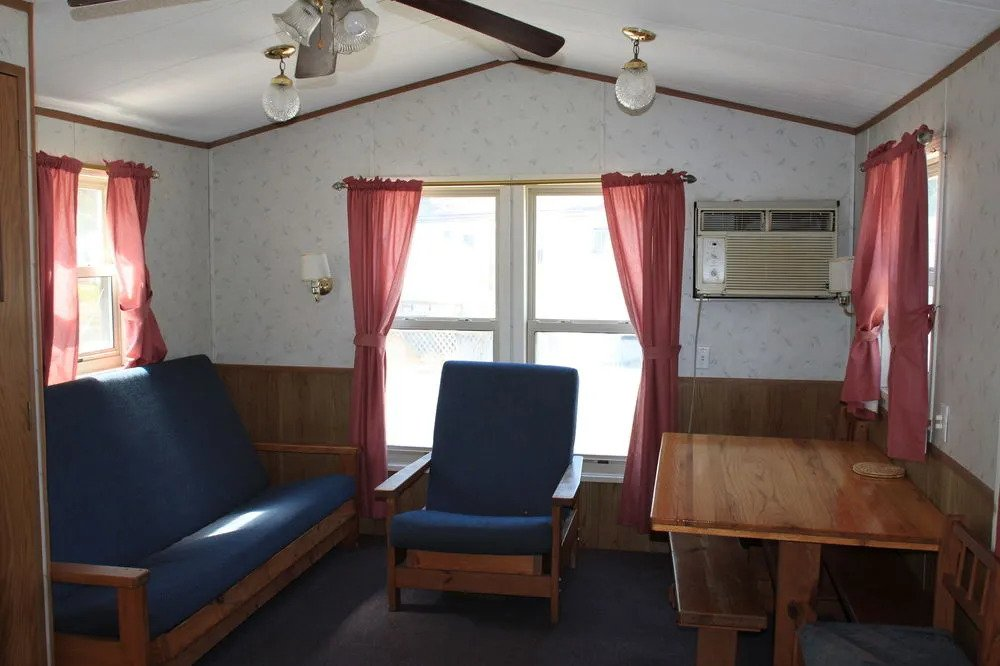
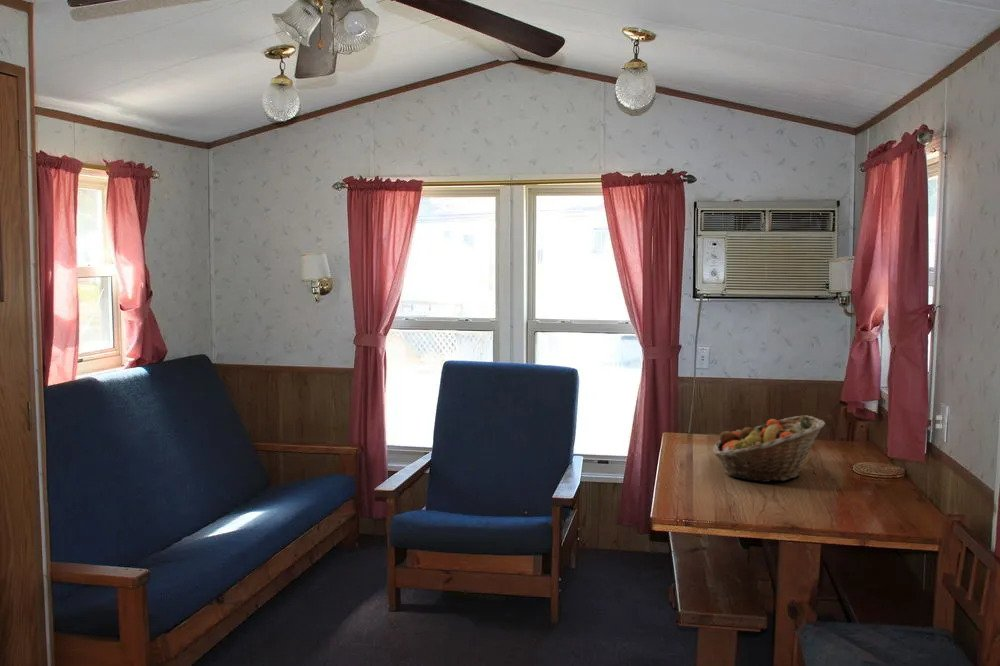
+ fruit basket [712,414,826,483]
